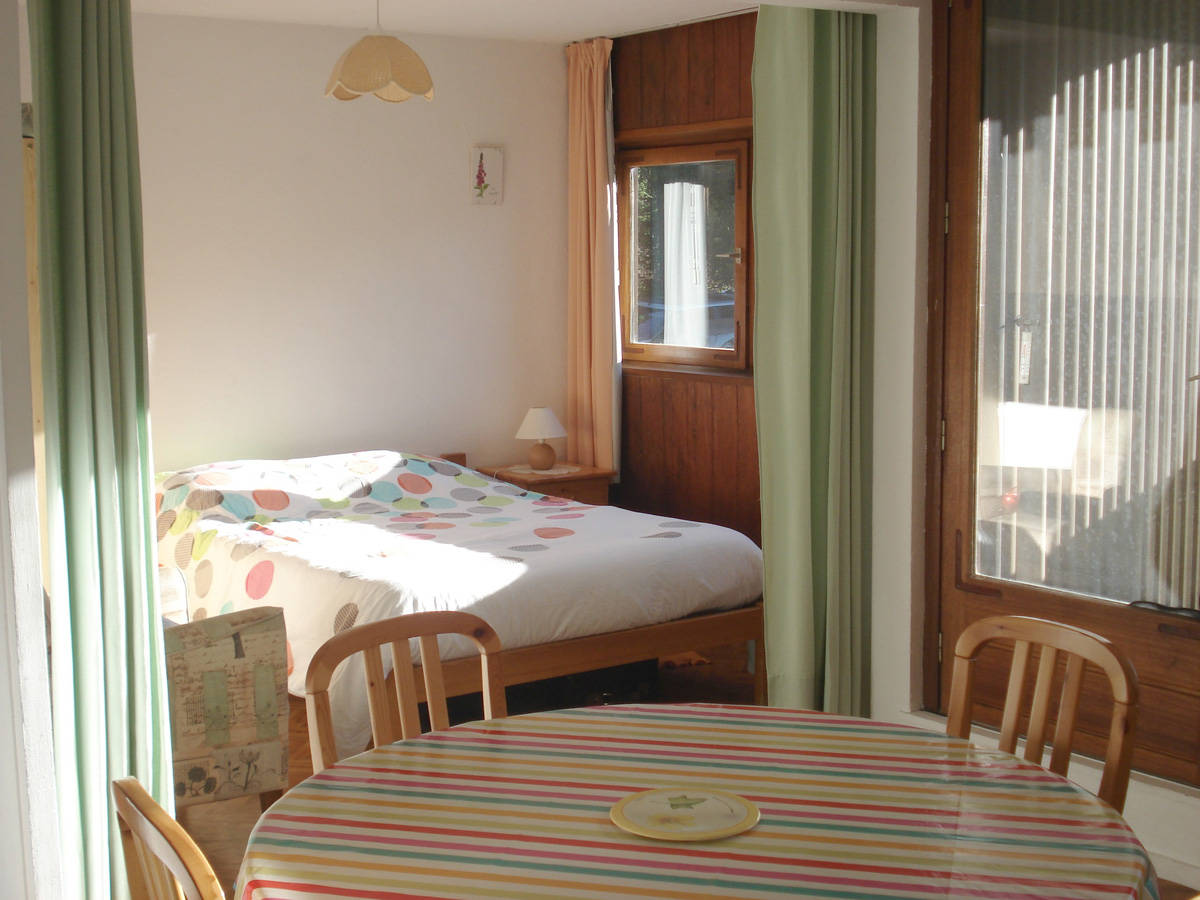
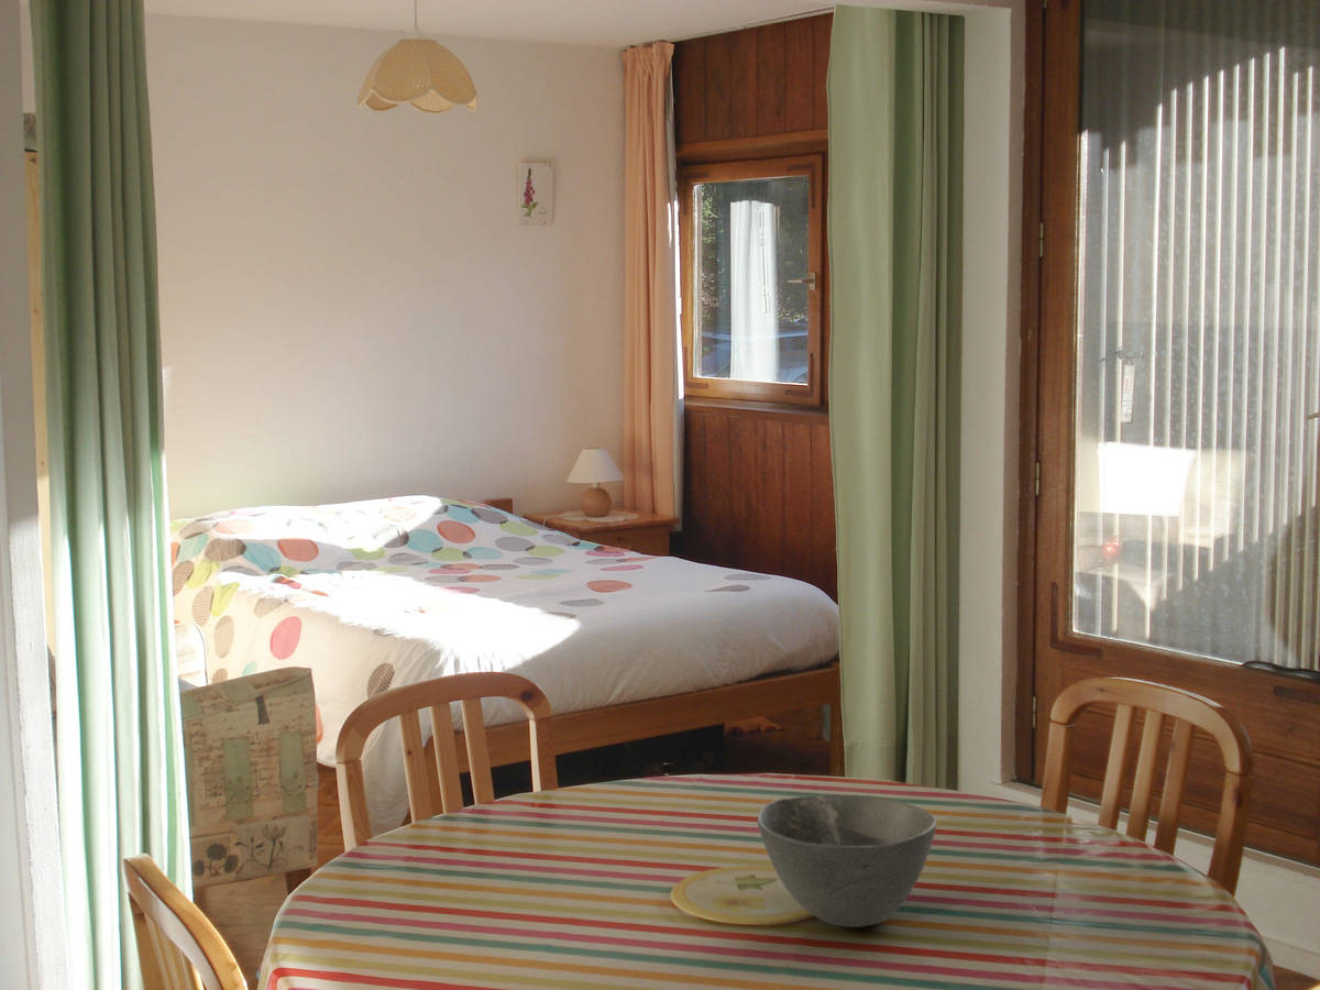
+ bowl [756,793,937,928]
